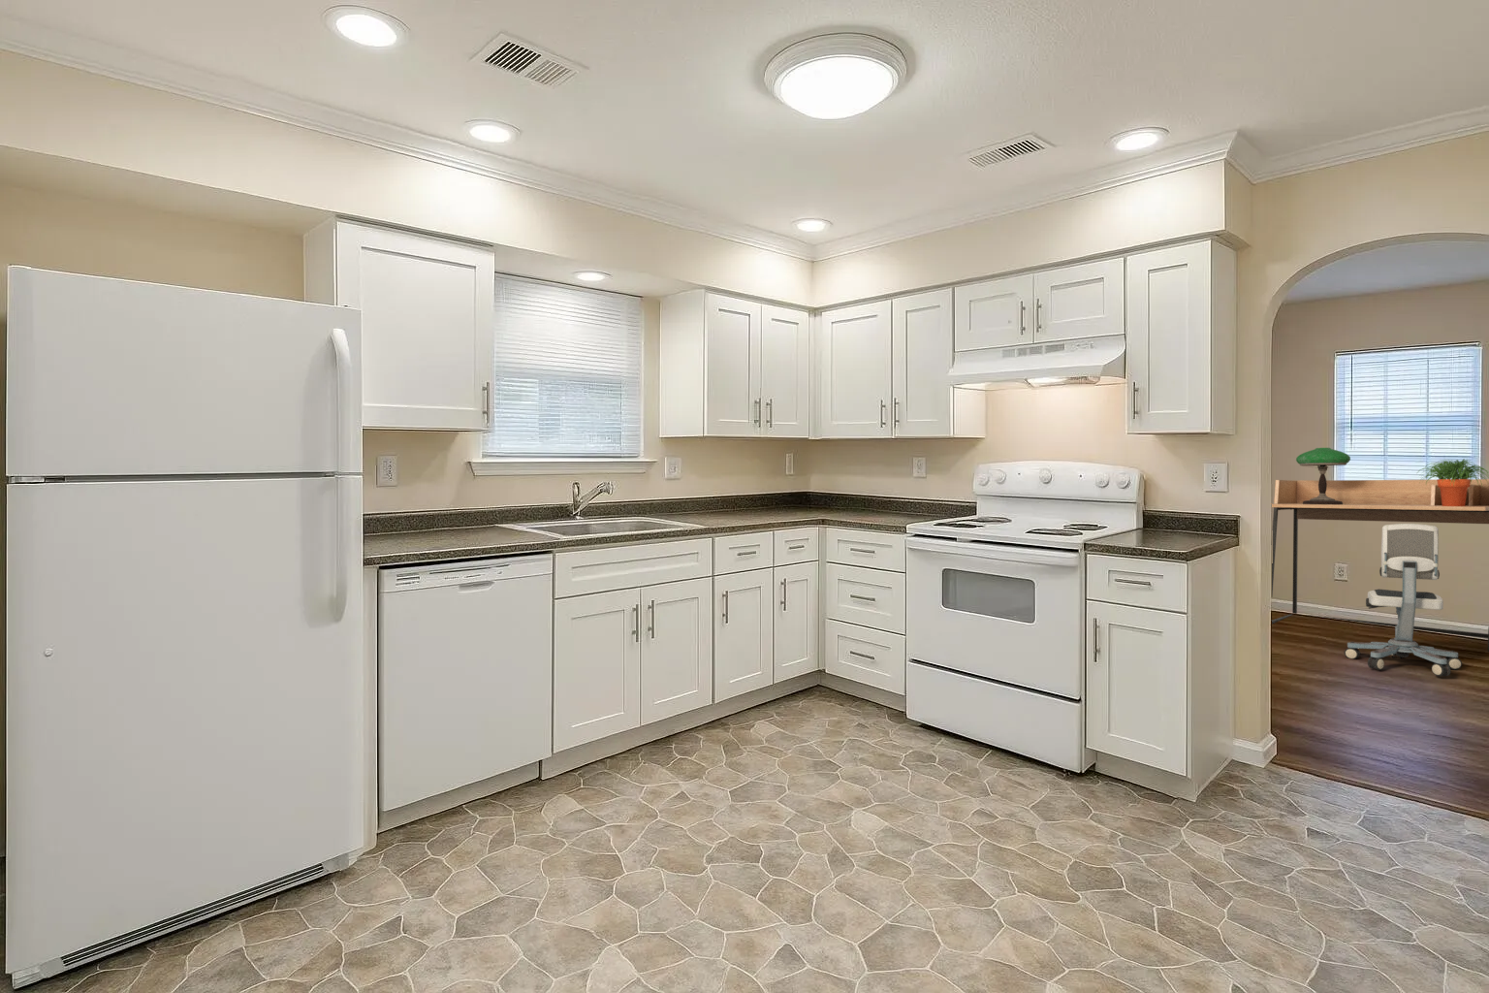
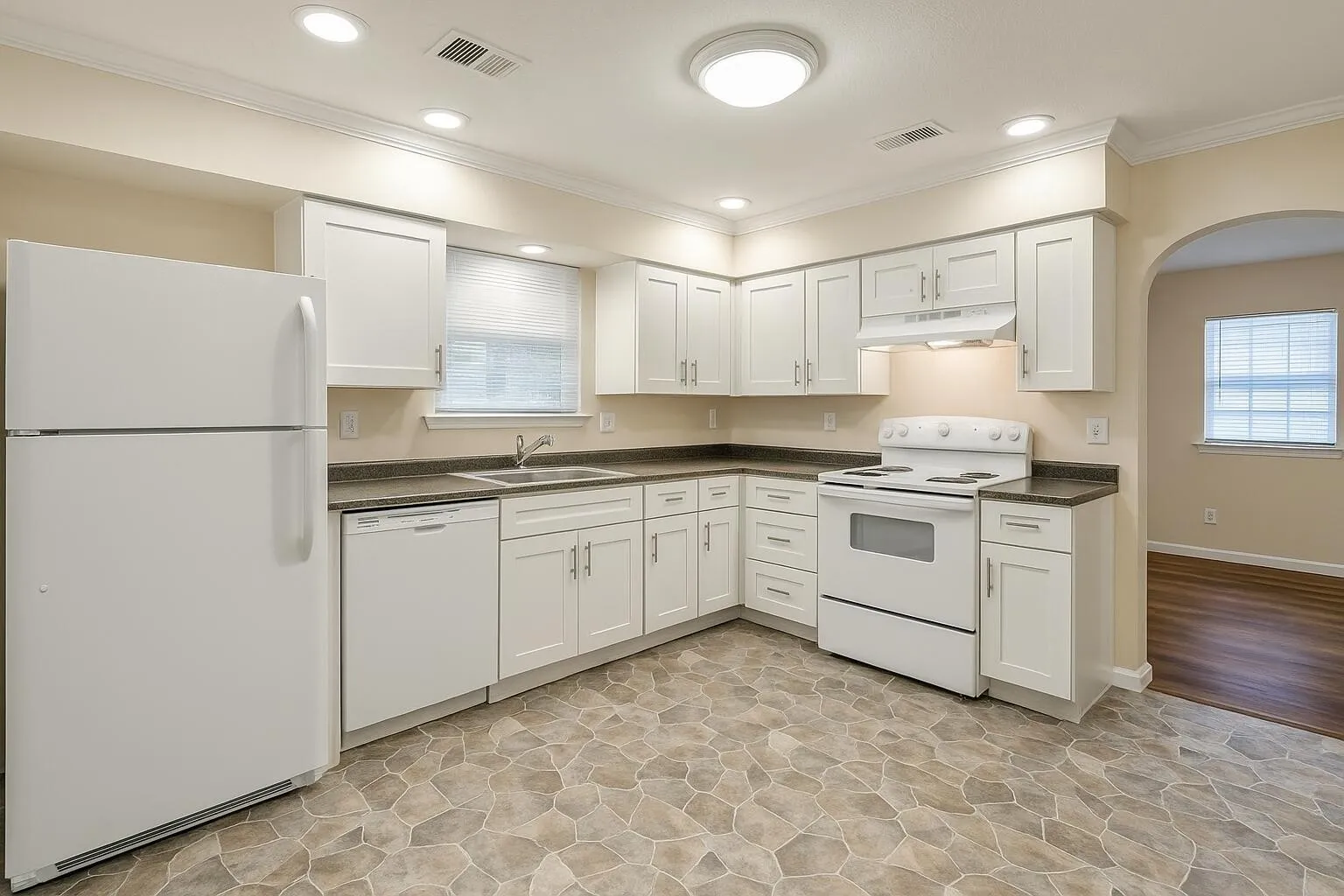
- office chair [1344,523,1462,677]
- desk [1271,478,1489,653]
- potted plant [1416,458,1489,506]
- table lamp [1295,447,1352,504]
